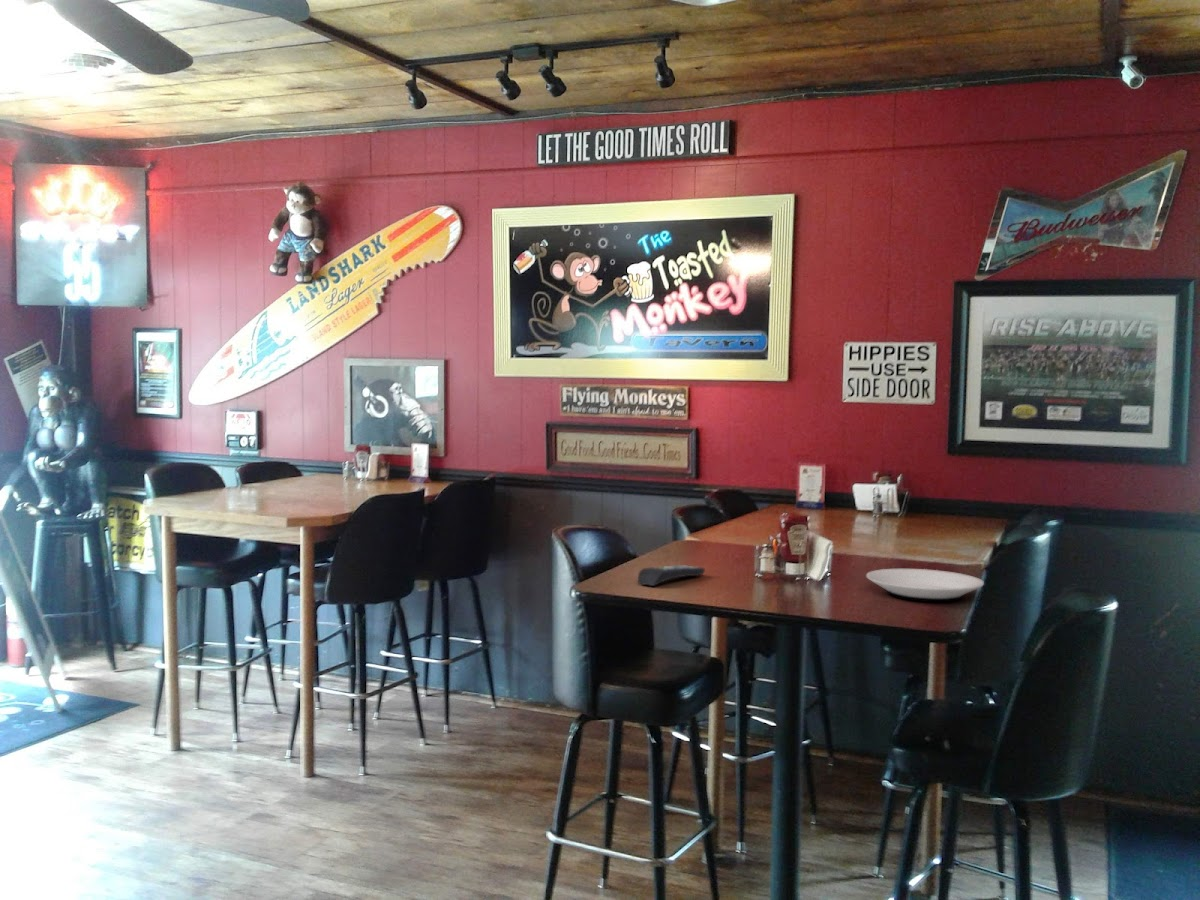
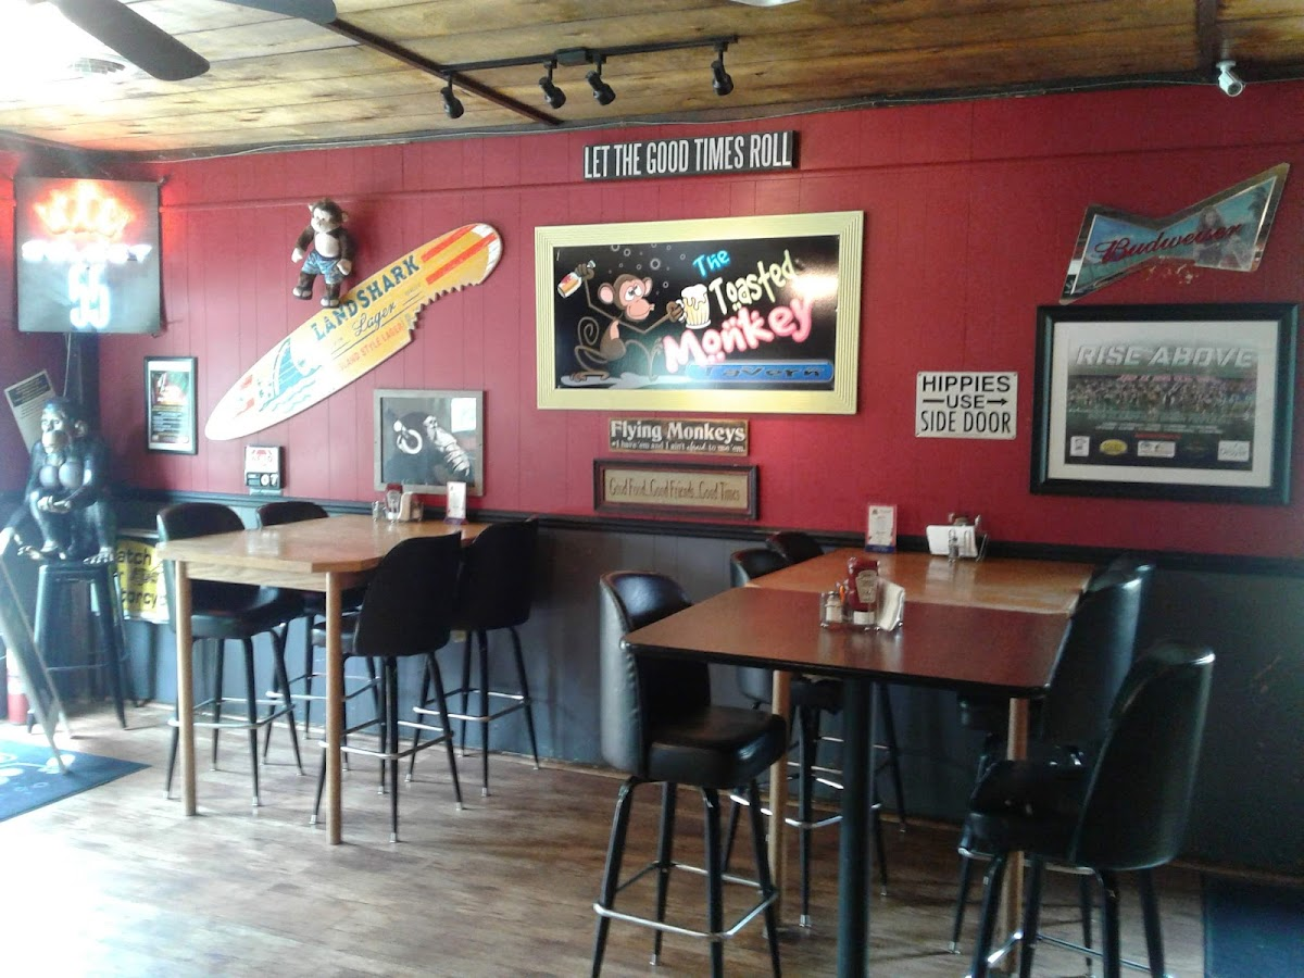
- remote control [637,564,706,587]
- plate [865,568,985,603]
